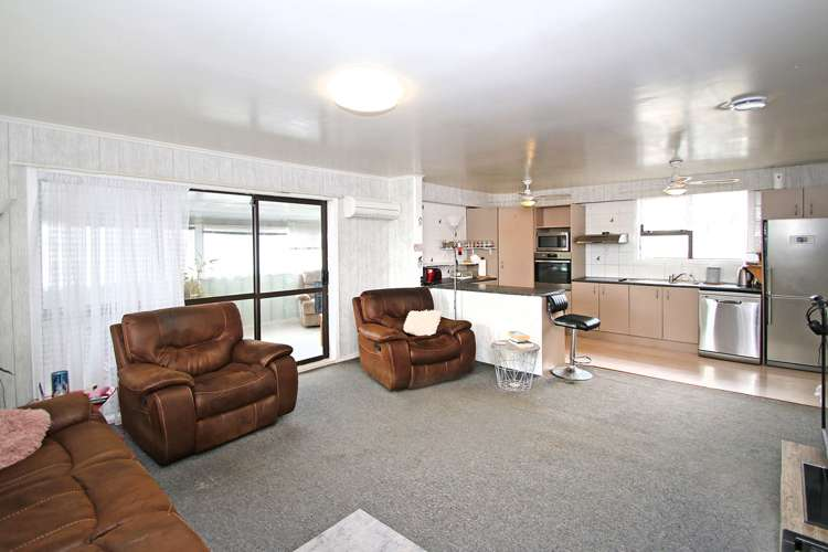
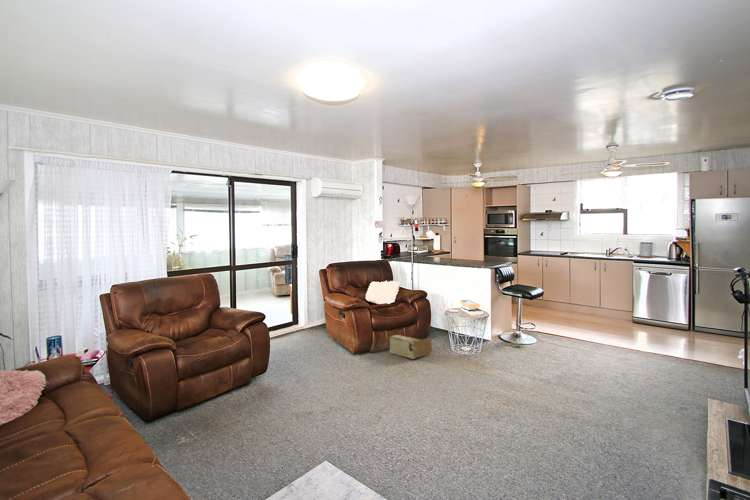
+ cardboard box [389,334,433,360]
